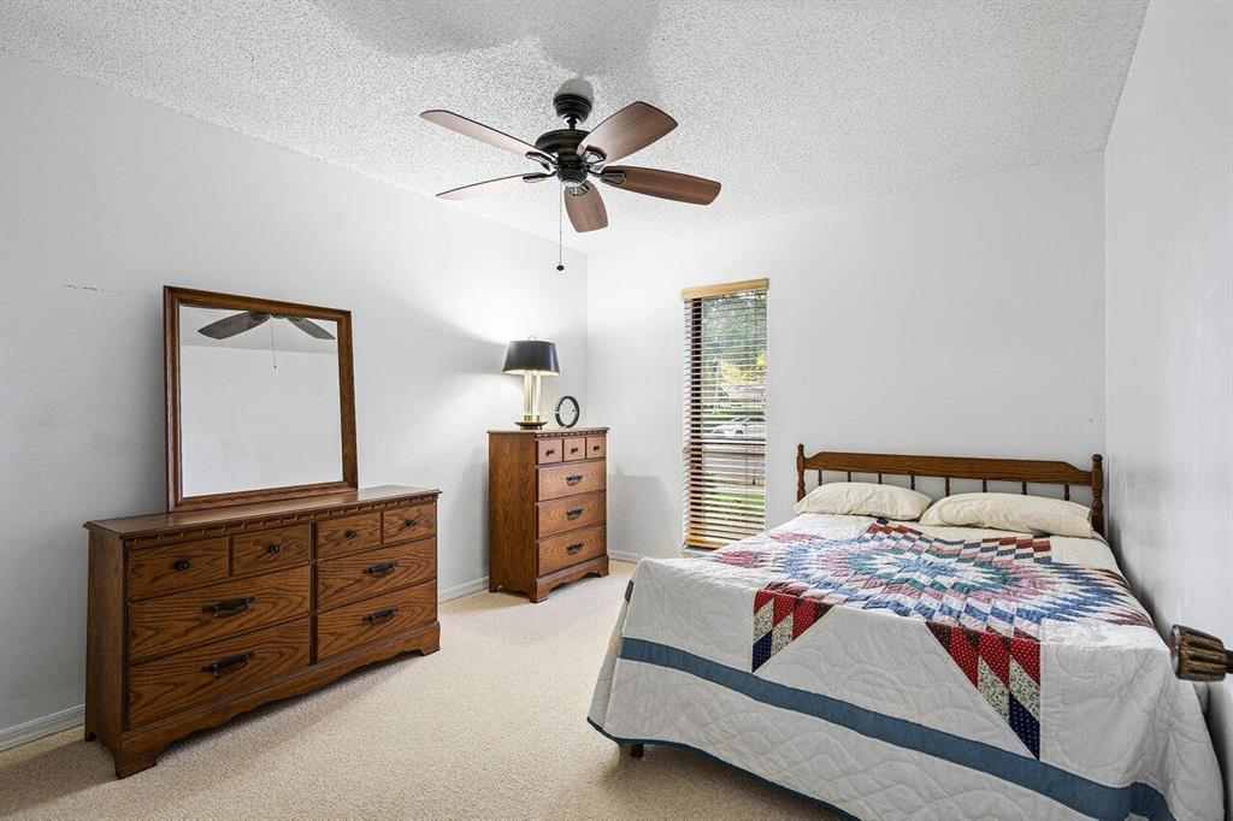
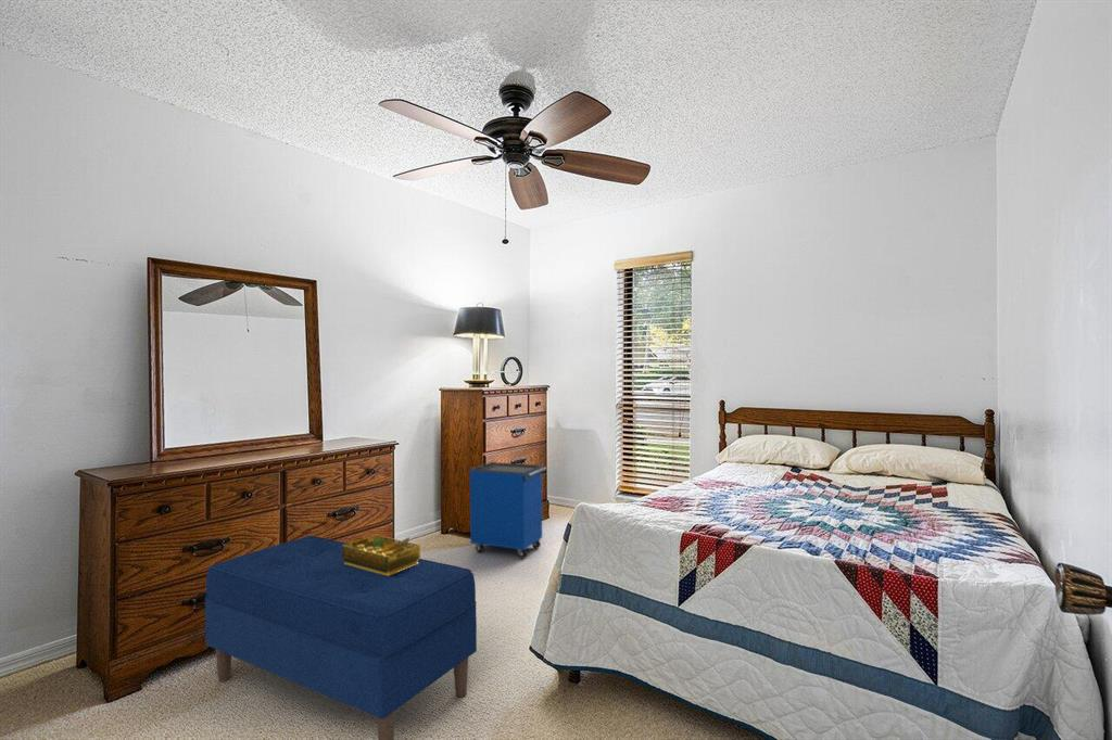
+ decorative tray [342,534,421,576]
+ bench [204,535,478,740]
+ cabinet [468,461,548,560]
